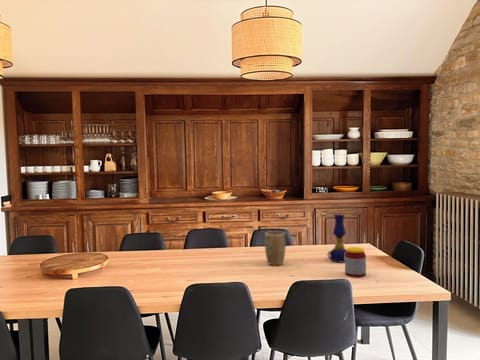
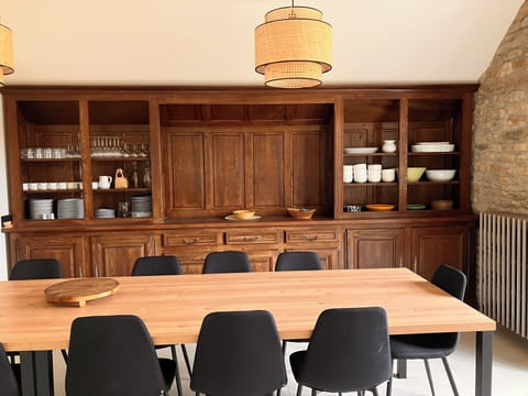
- plant pot [264,230,287,266]
- oil lamp [326,213,347,263]
- jar [344,246,367,278]
